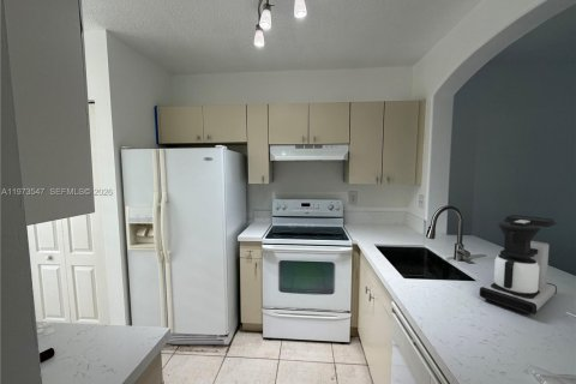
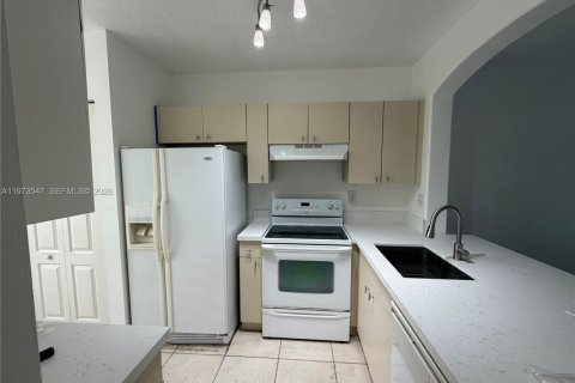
- coffee maker [479,214,558,316]
